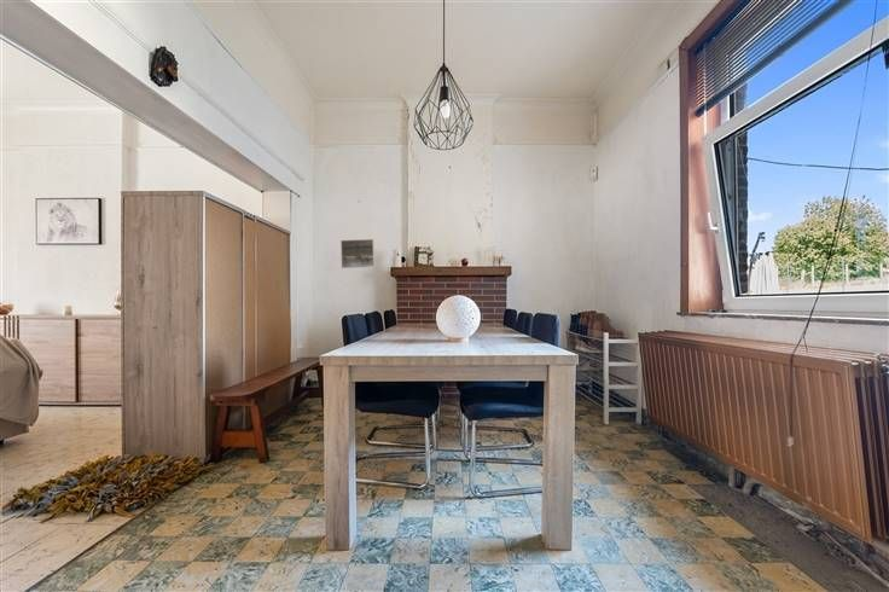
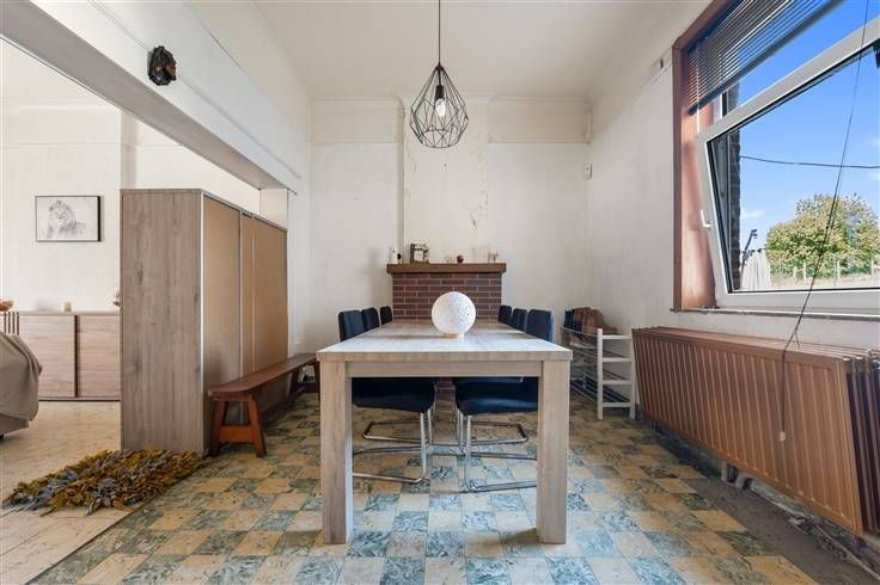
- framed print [339,238,376,269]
